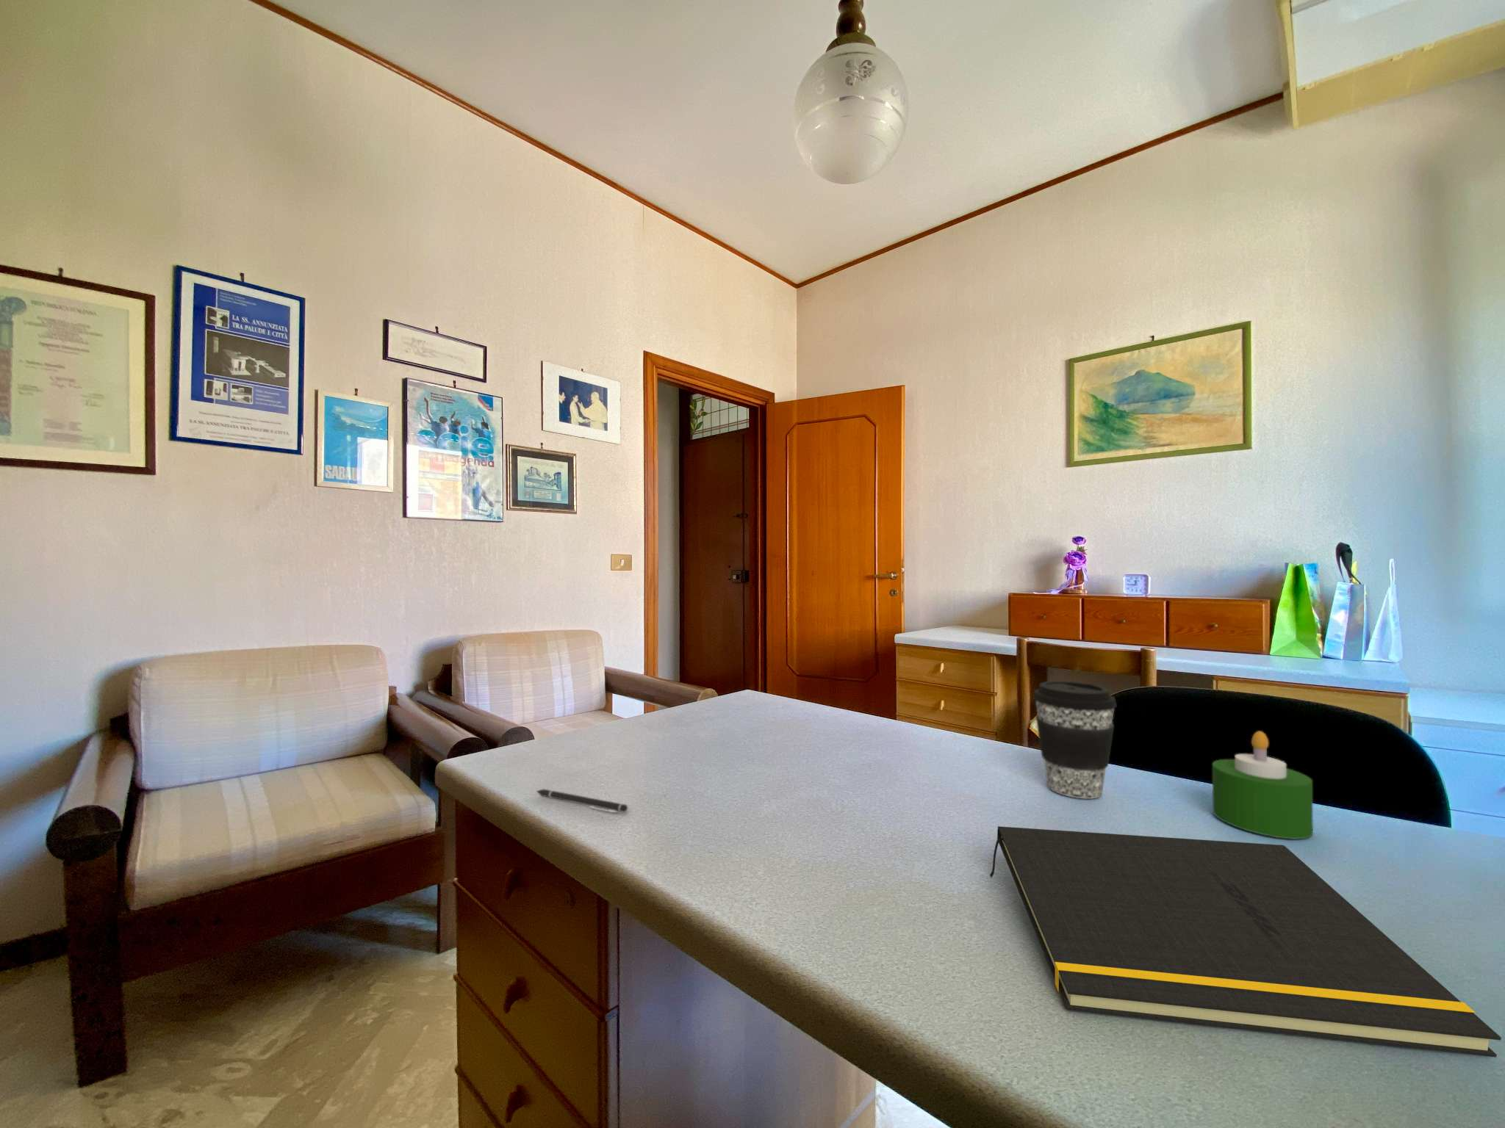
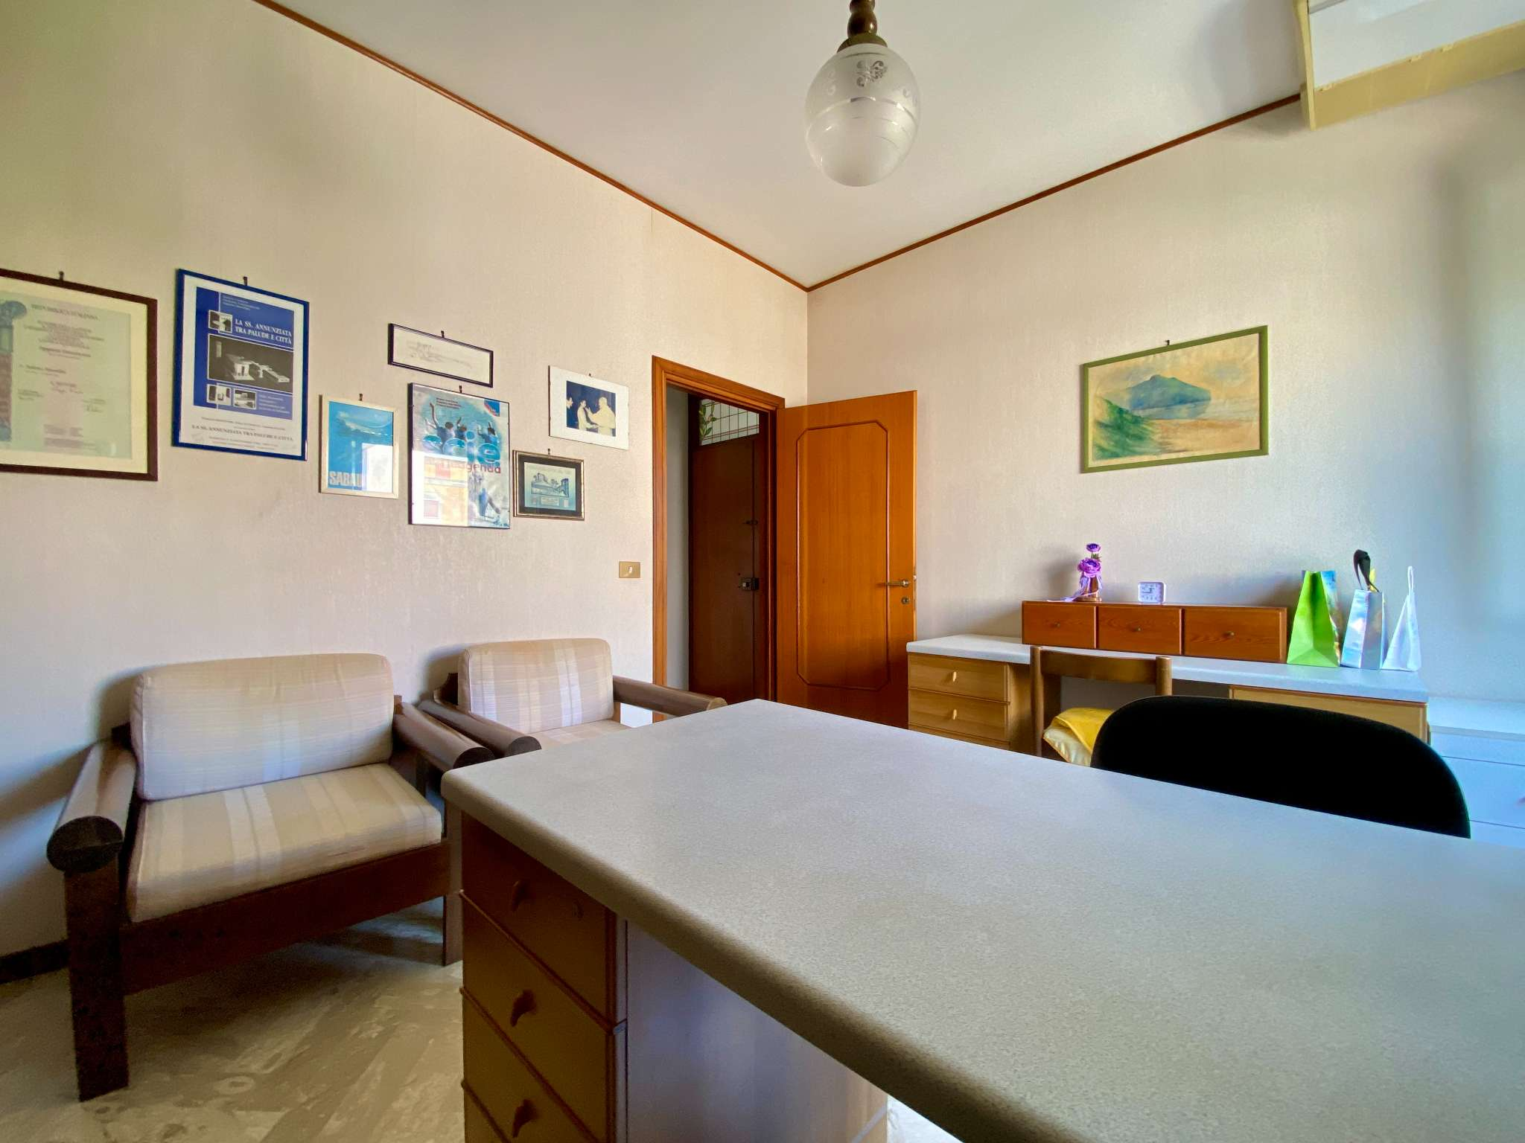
- pen [536,789,628,814]
- candle [1212,731,1314,839]
- notepad [990,826,1503,1058]
- coffee cup [1032,680,1117,800]
